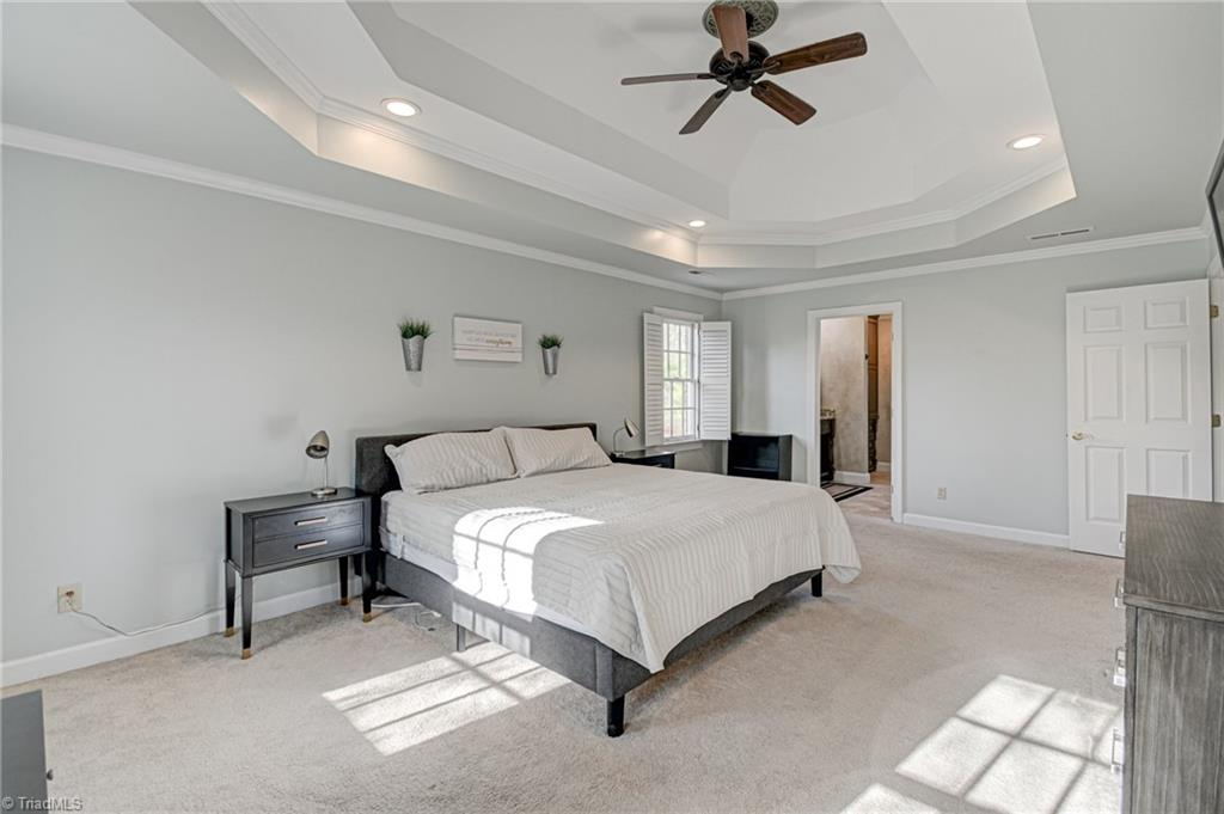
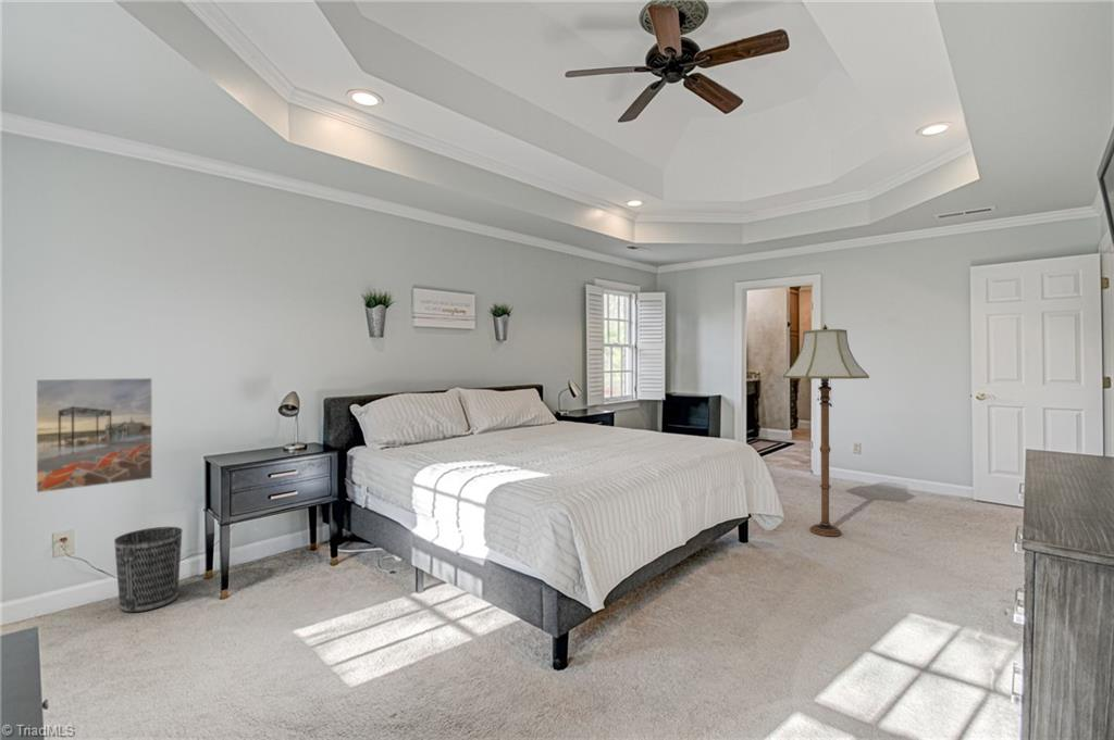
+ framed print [34,377,153,494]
+ wastebasket [113,526,183,613]
+ floor lamp [782,323,870,537]
